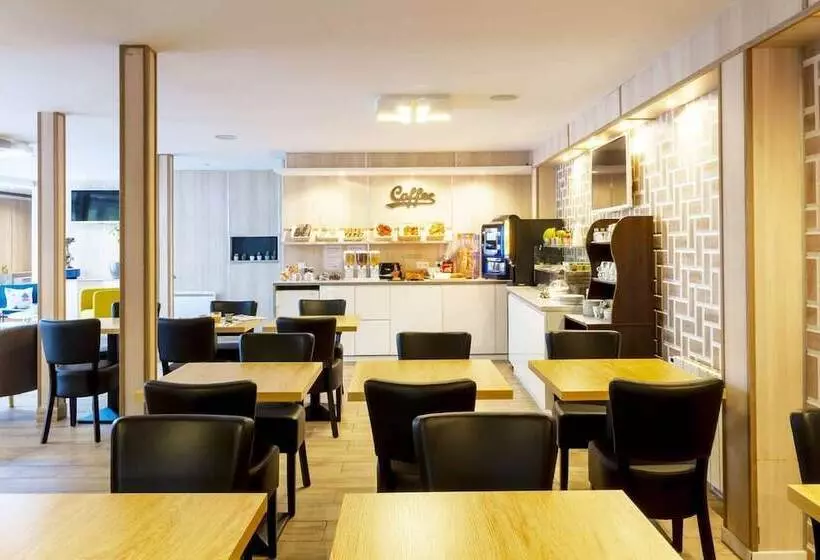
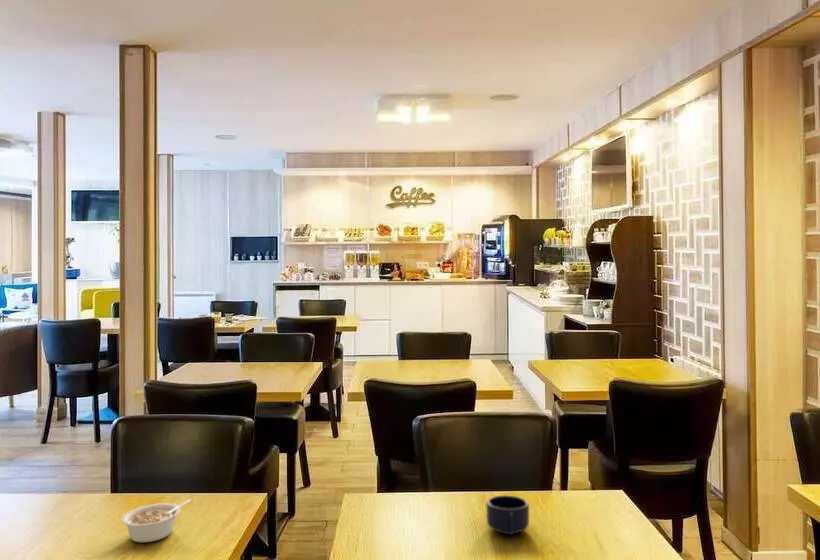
+ legume [120,498,192,543]
+ mug [485,494,530,536]
